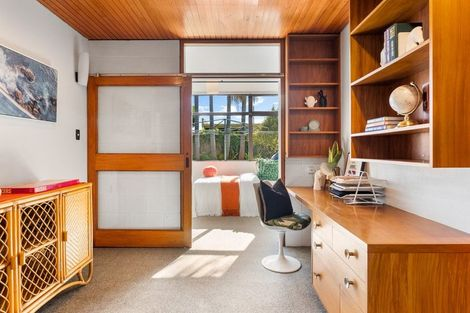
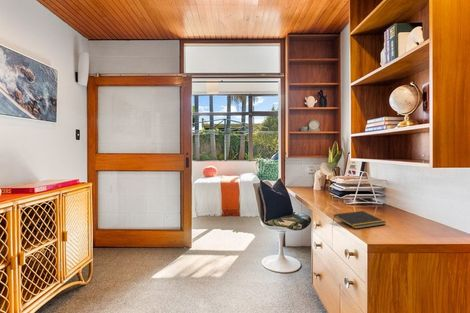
+ notepad [332,210,387,230]
